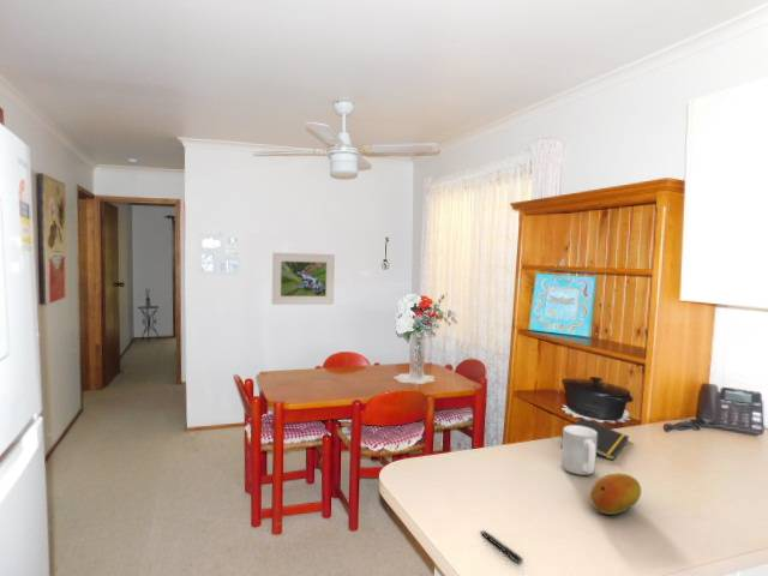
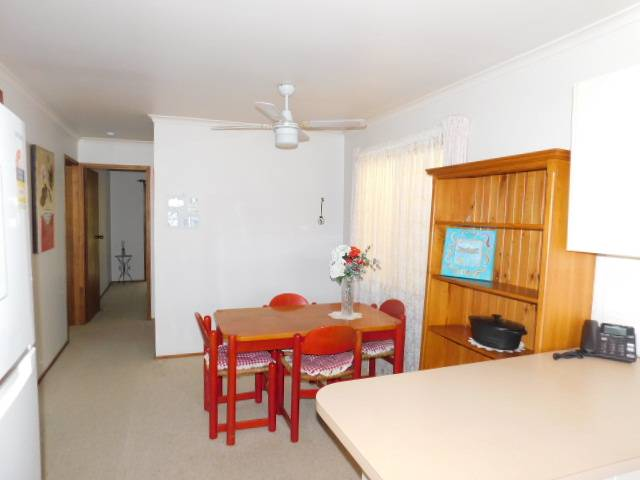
- mug [560,424,598,476]
- fruit [589,472,642,516]
- notepad [559,416,630,461]
- pen [480,529,524,564]
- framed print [271,252,336,306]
